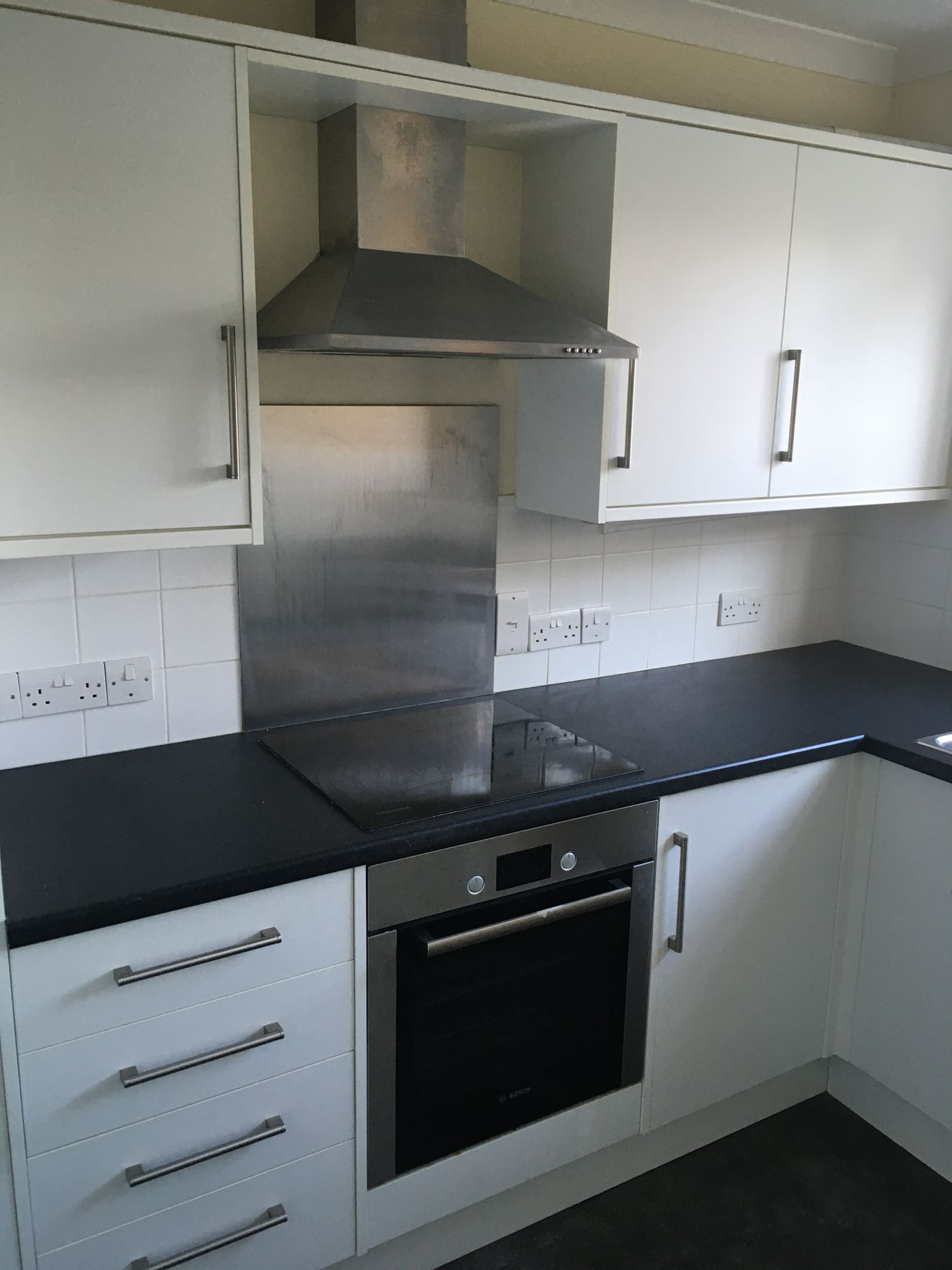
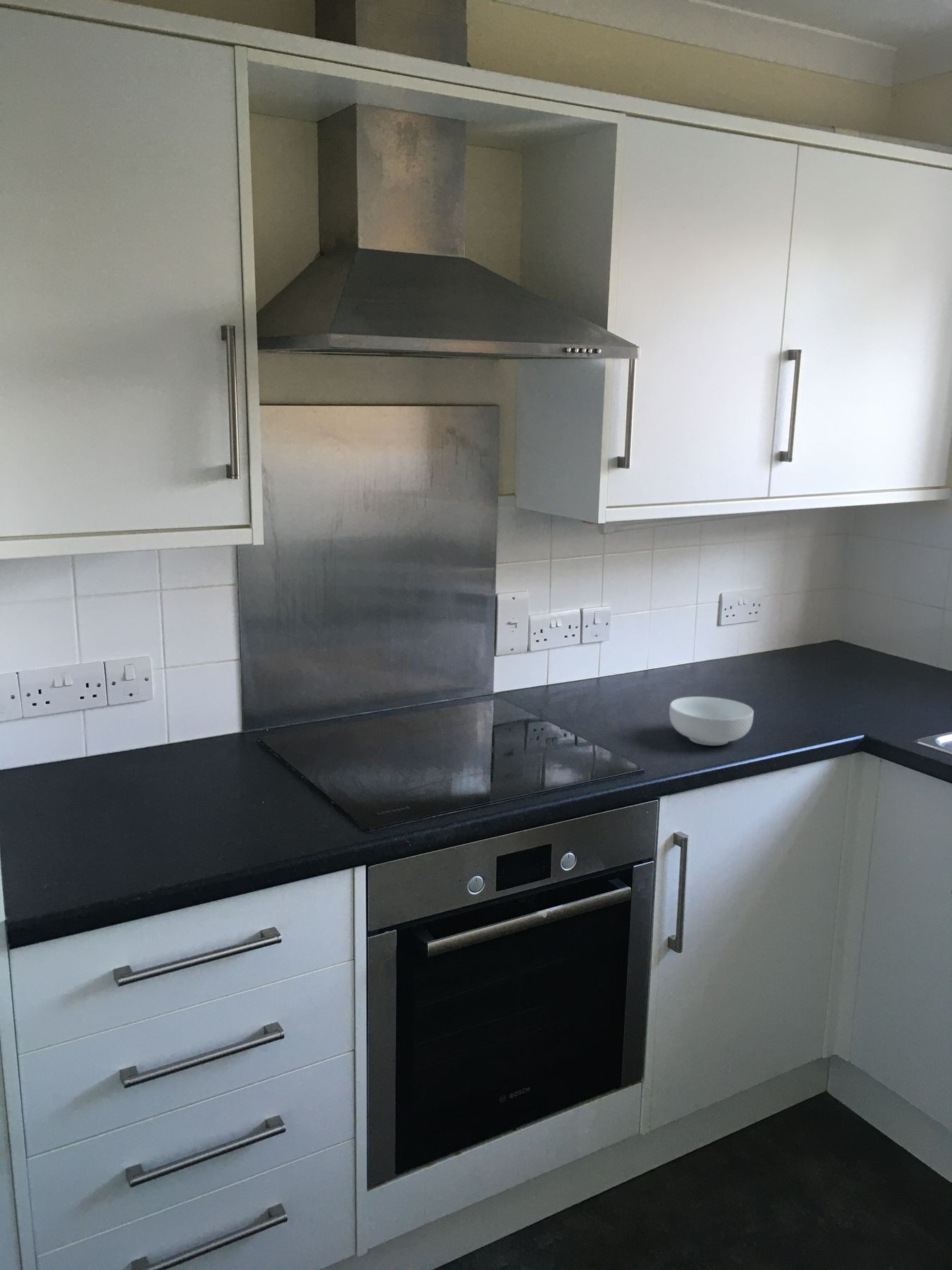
+ cereal bowl [669,696,755,746]
